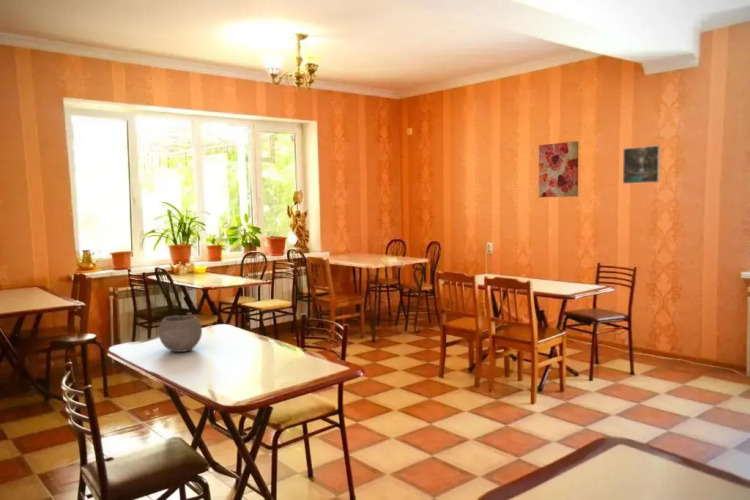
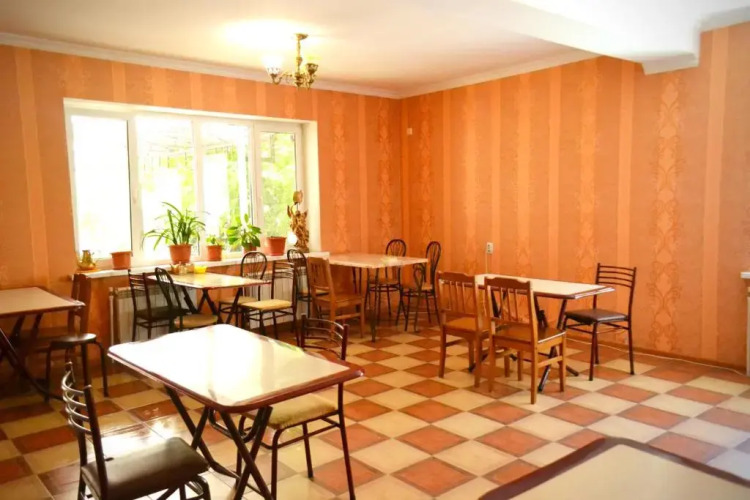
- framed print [622,144,662,185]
- wall art [538,140,579,198]
- bowl [158,315,203,353]
